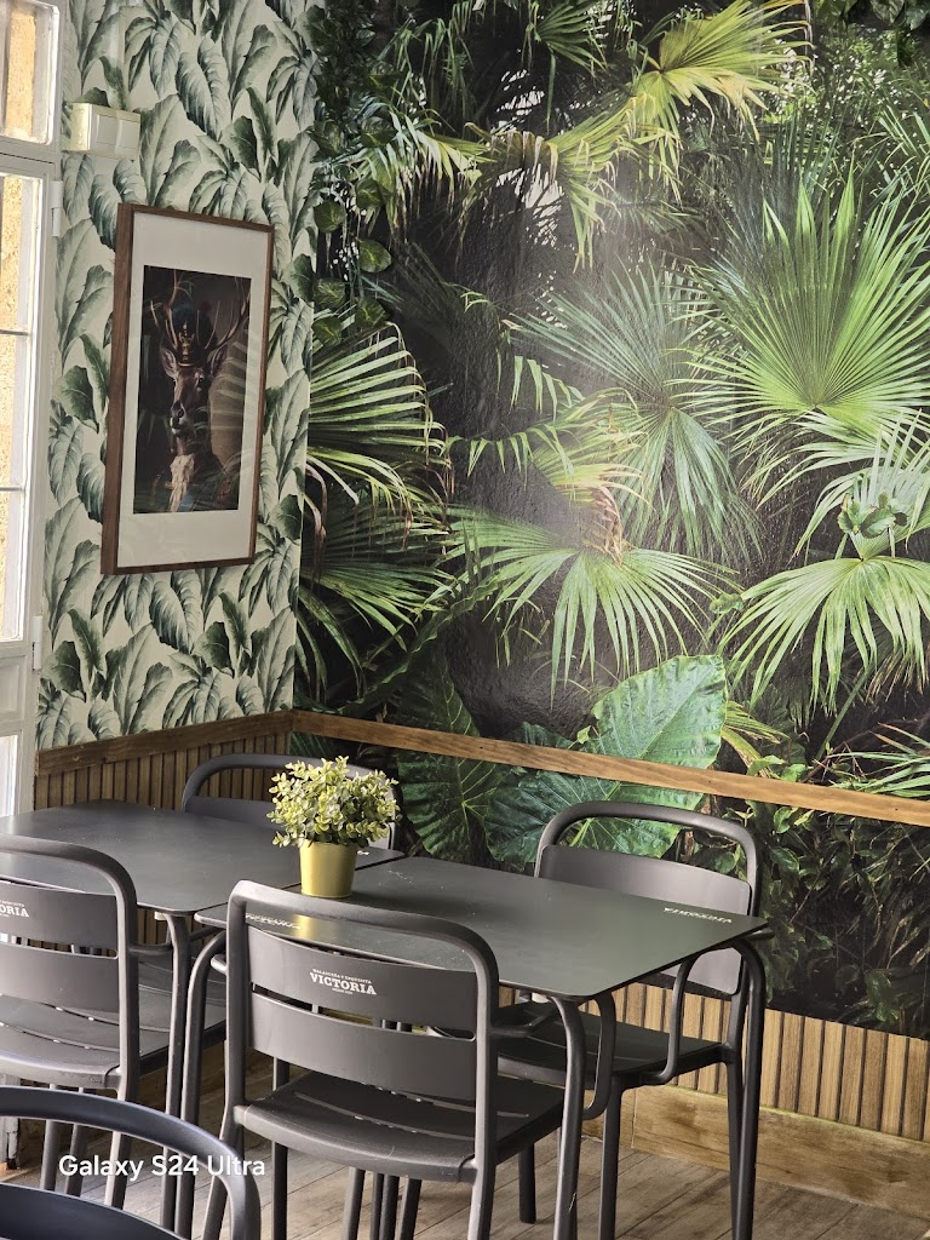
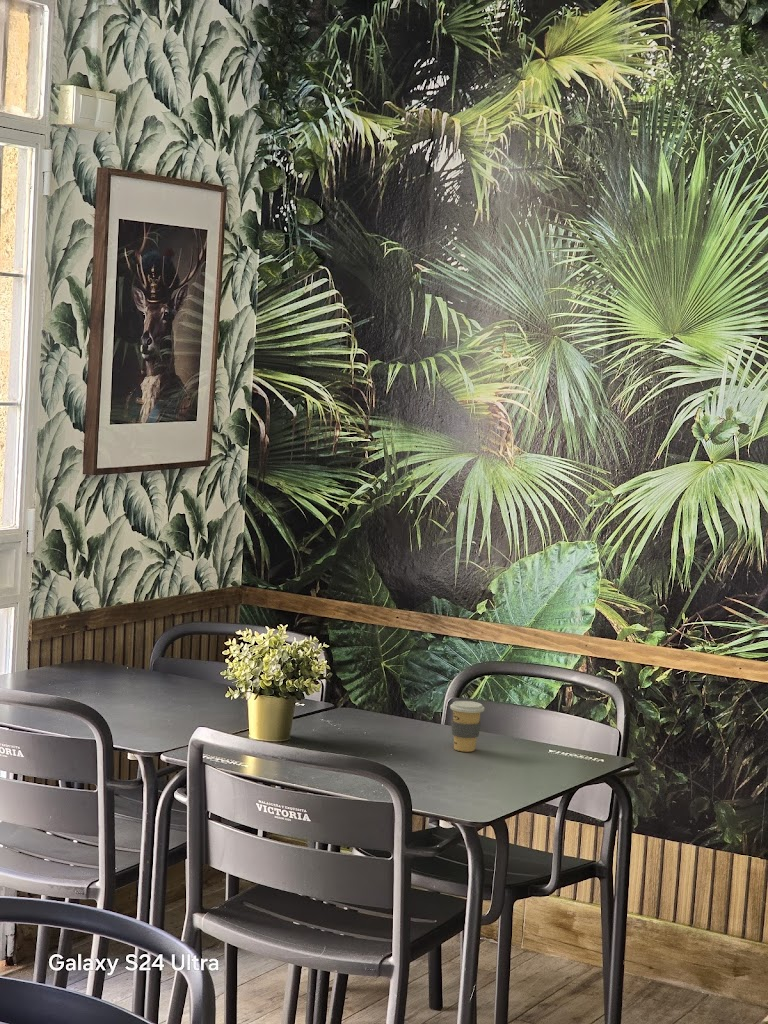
+ coffee cup [449,700,485,753]
